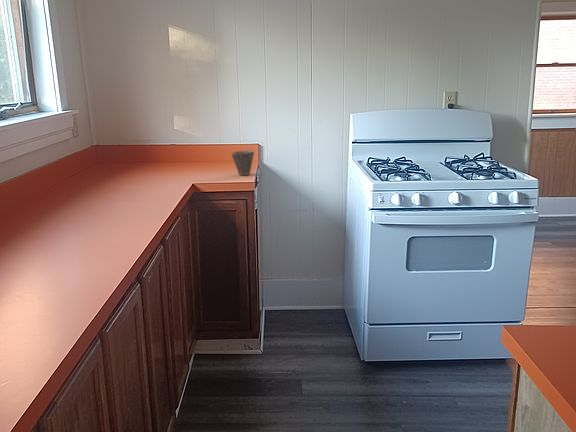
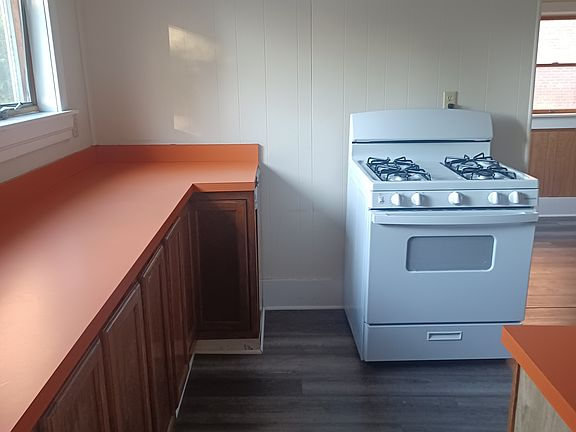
- cup [230,149,255,176]
